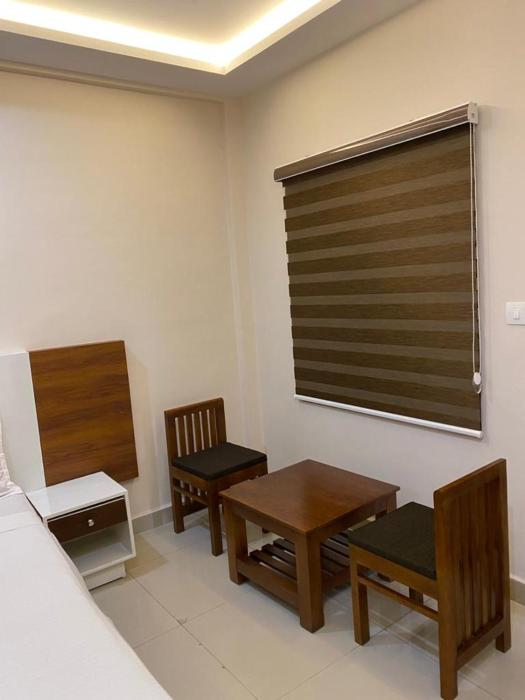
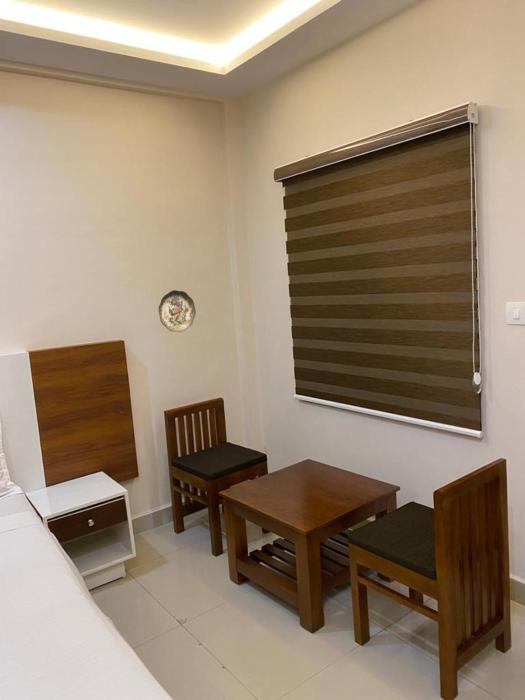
+ decorative plate [158,289,197,333]
